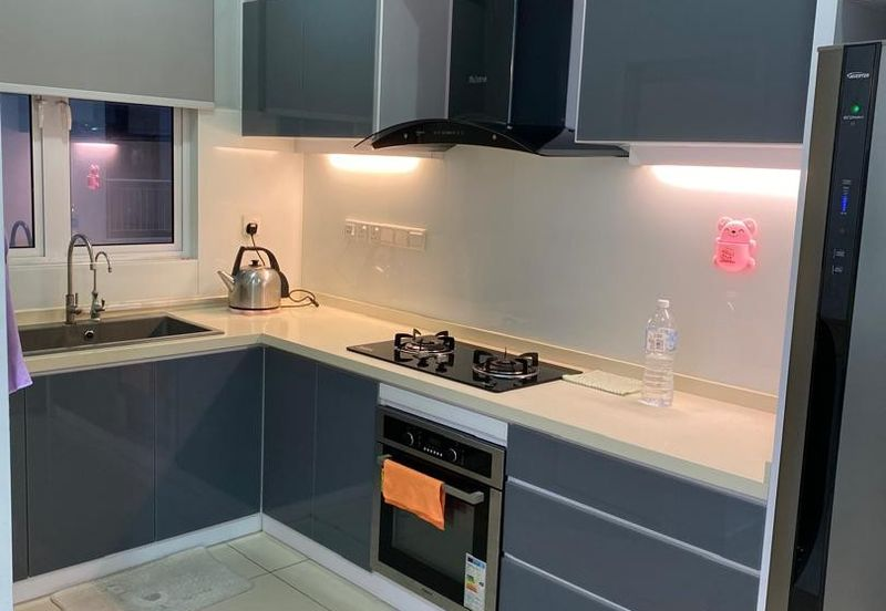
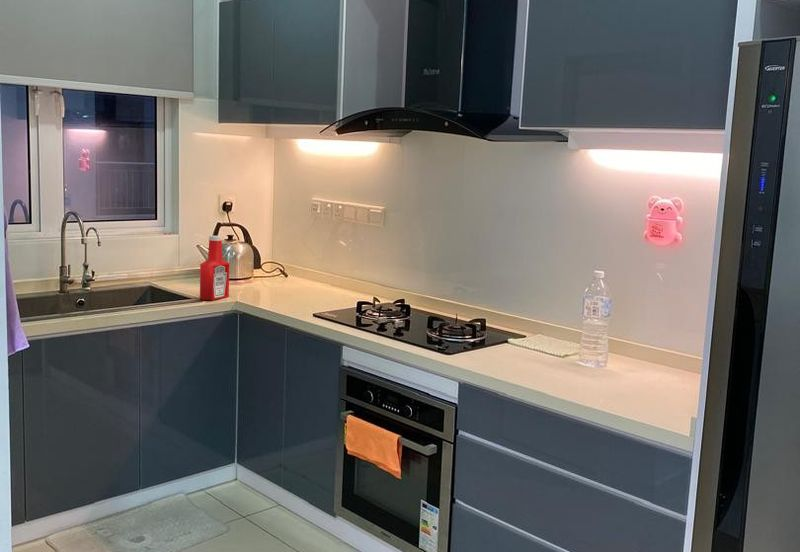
+ soap bottle [199,235,231,301]
